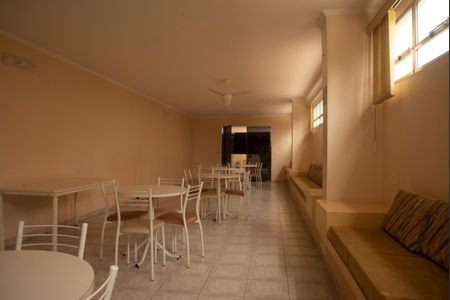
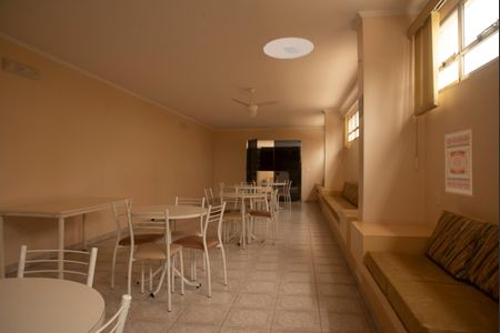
+ wall art [442,125,476,198]
+ ceiling light [262,37,314,60]
